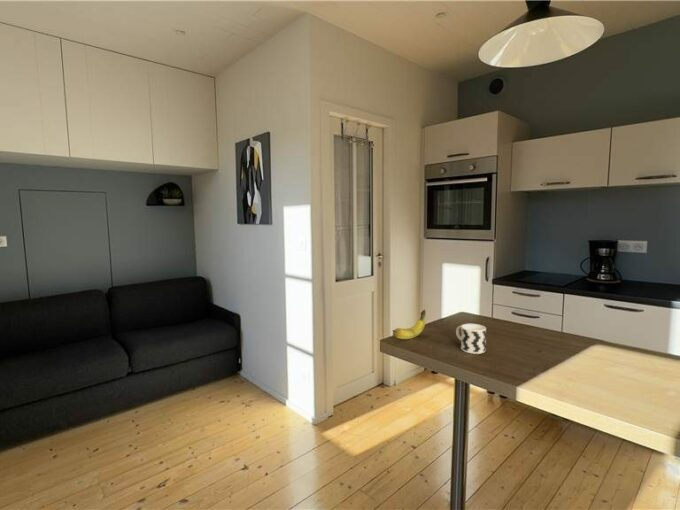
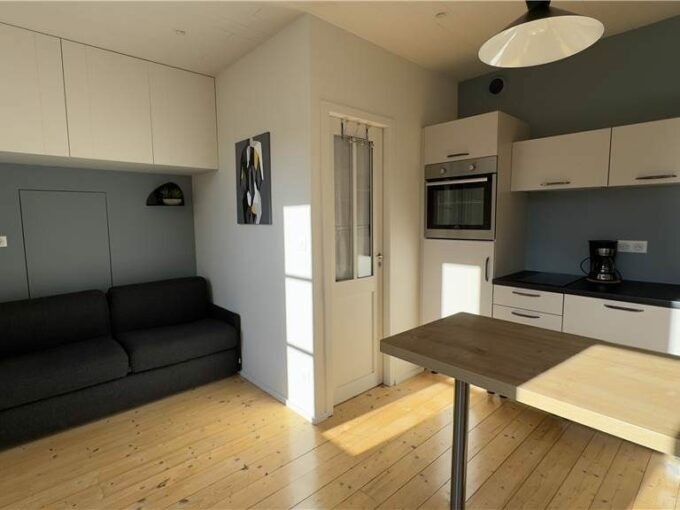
- fruit [392,309,427,340]
- cup [455,323,487,355]
